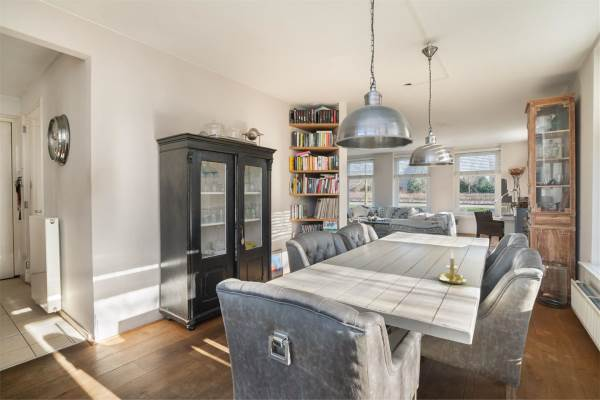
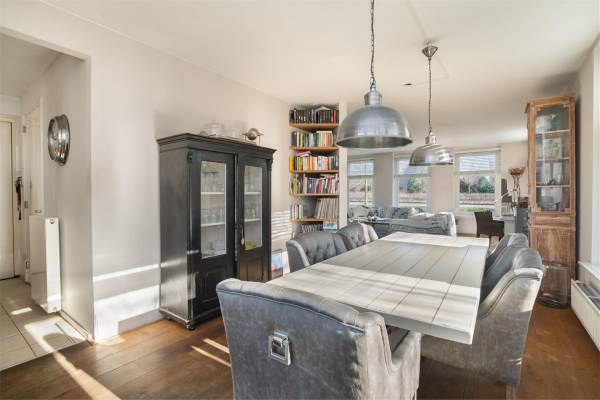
- candle holder [437,249,468,285]
